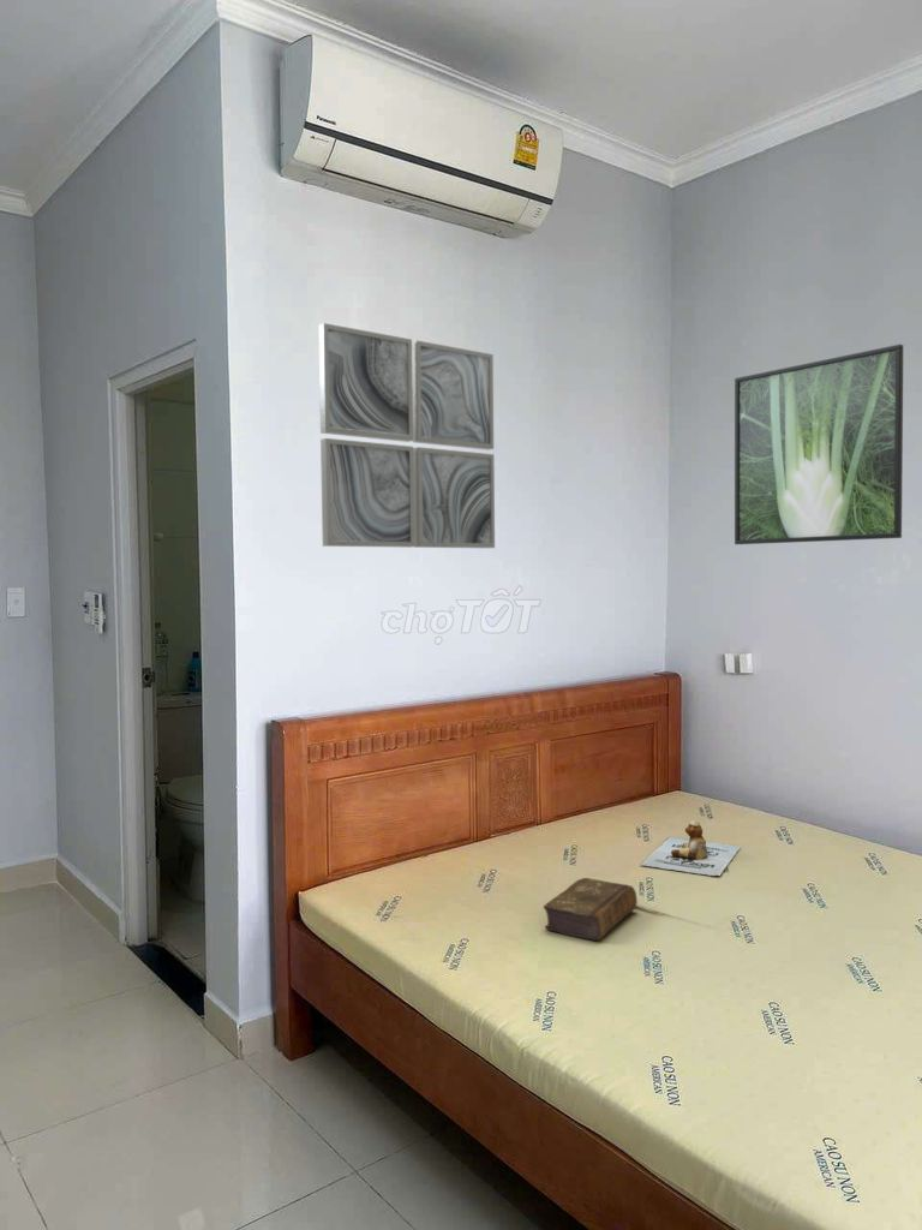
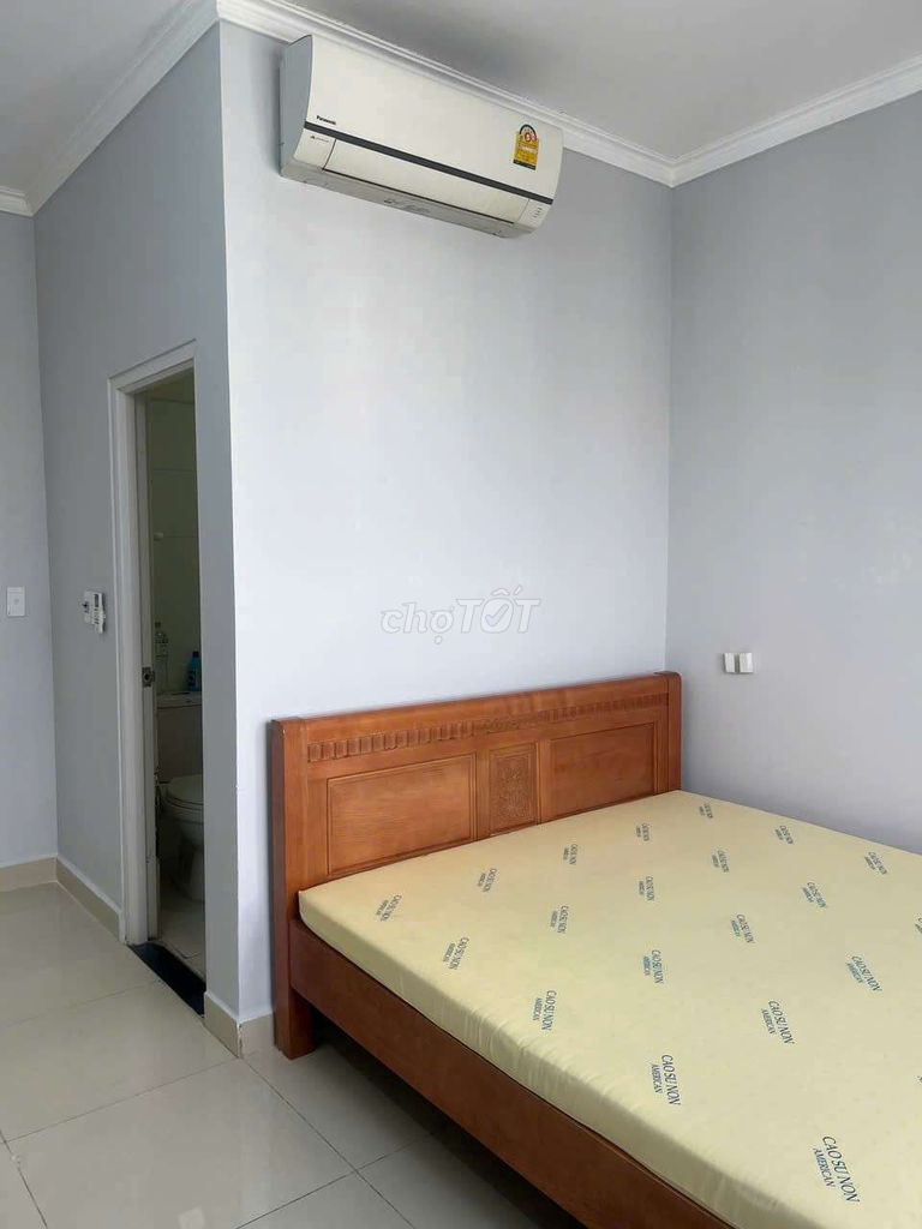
- wall art [317,322,496,549]
- teddy bear [640,819,741,877]
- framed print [734,344,904,545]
- book [543,877,639,942]
